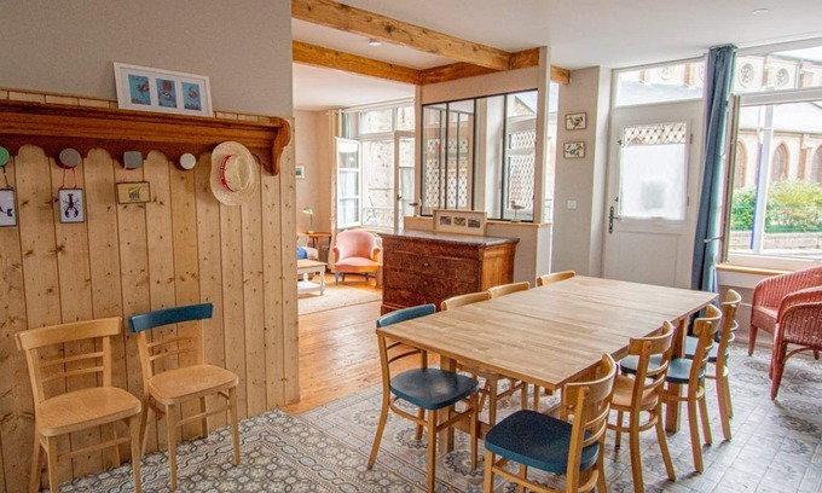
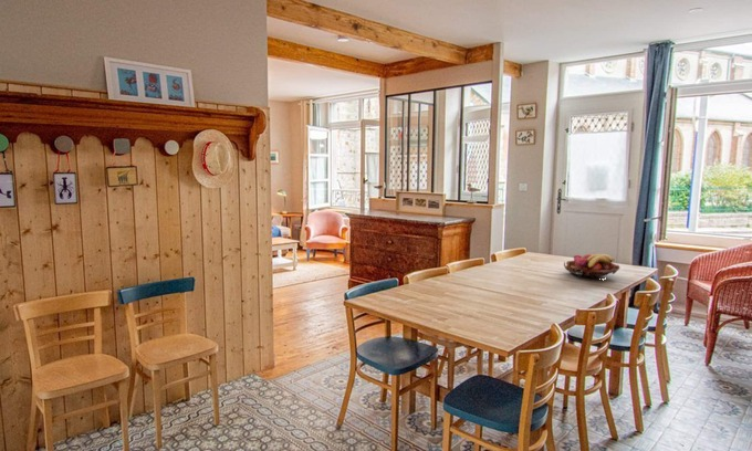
+ fruit basket [563,253,620,281]
